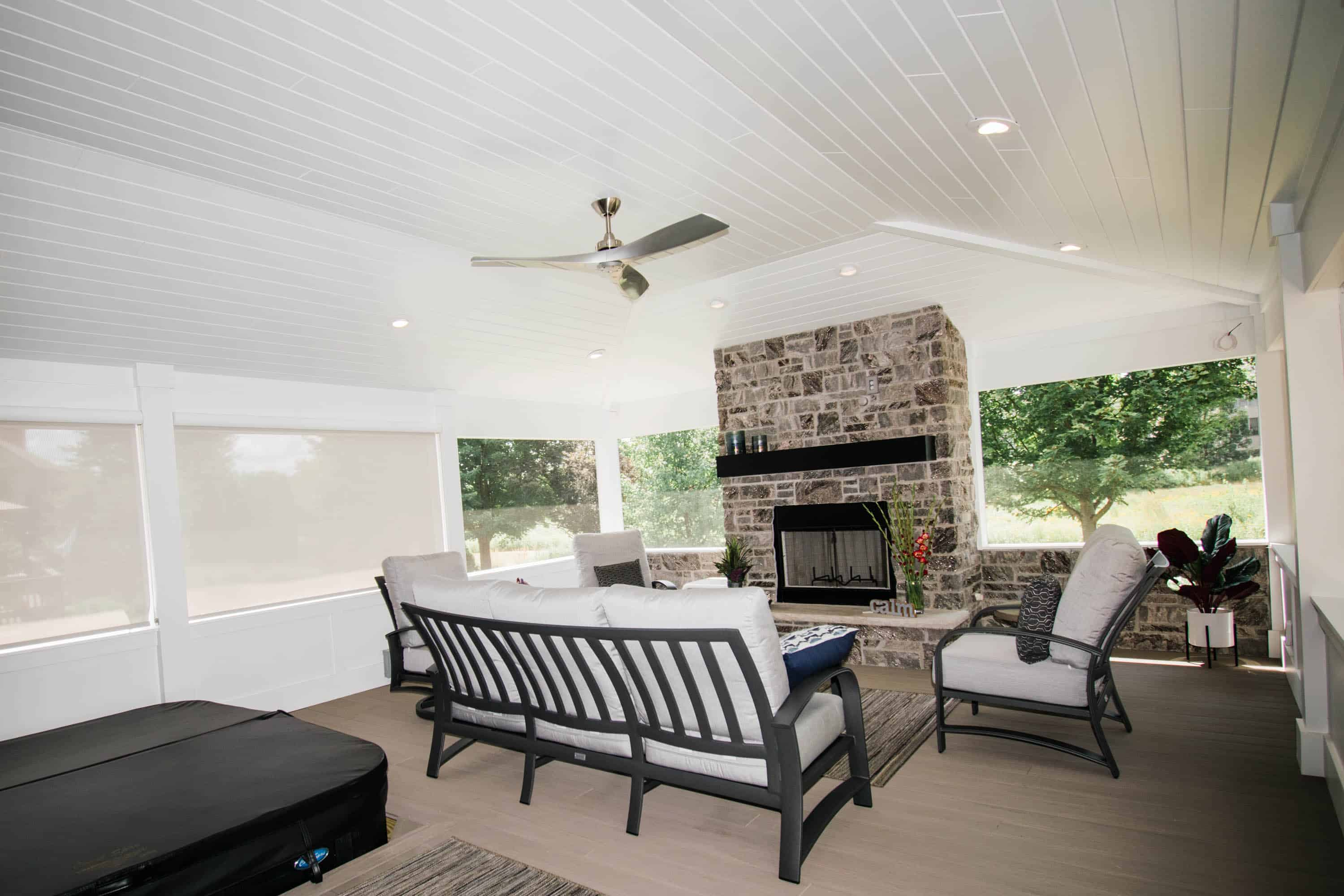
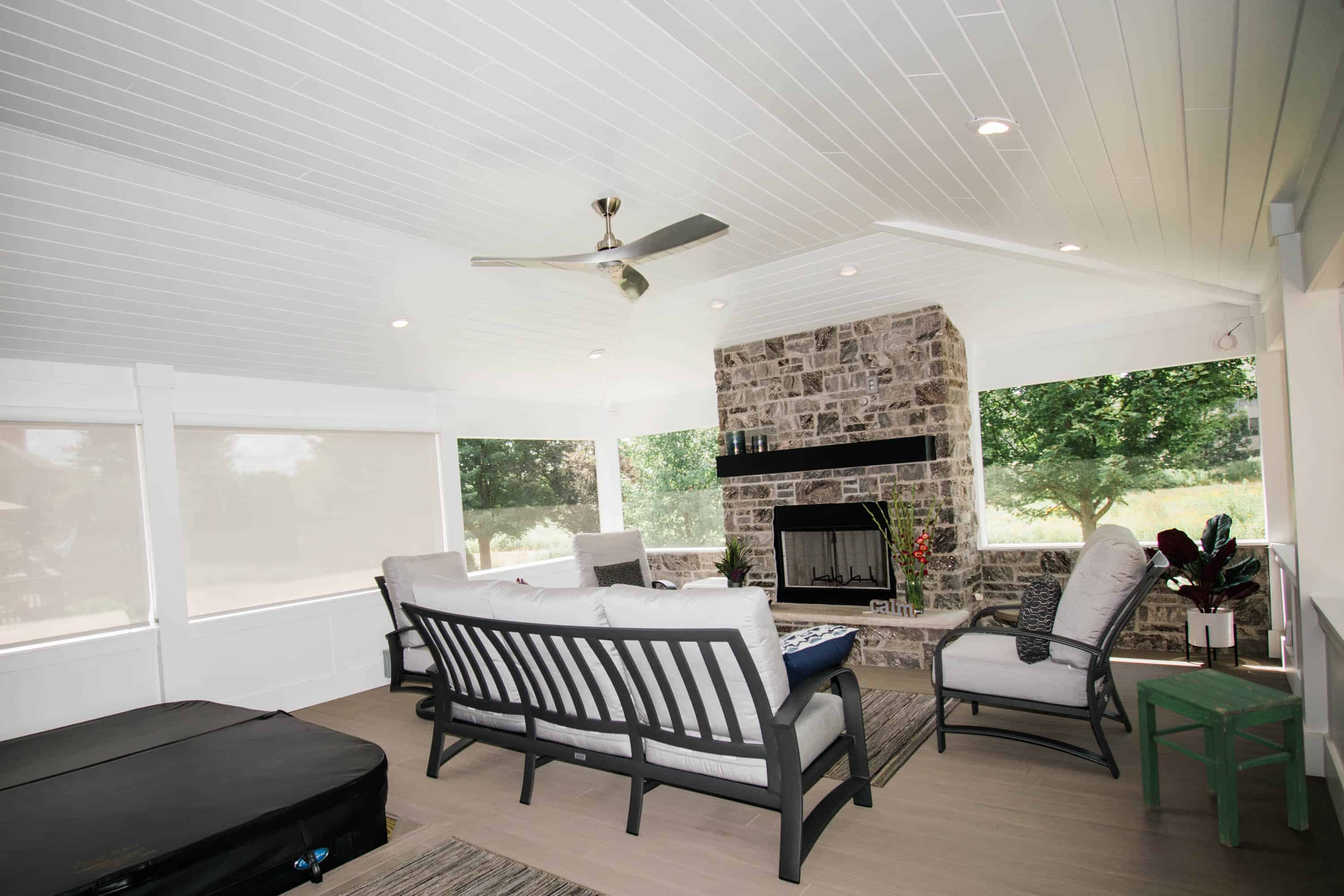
+ stool [1136,668,1309,848]
